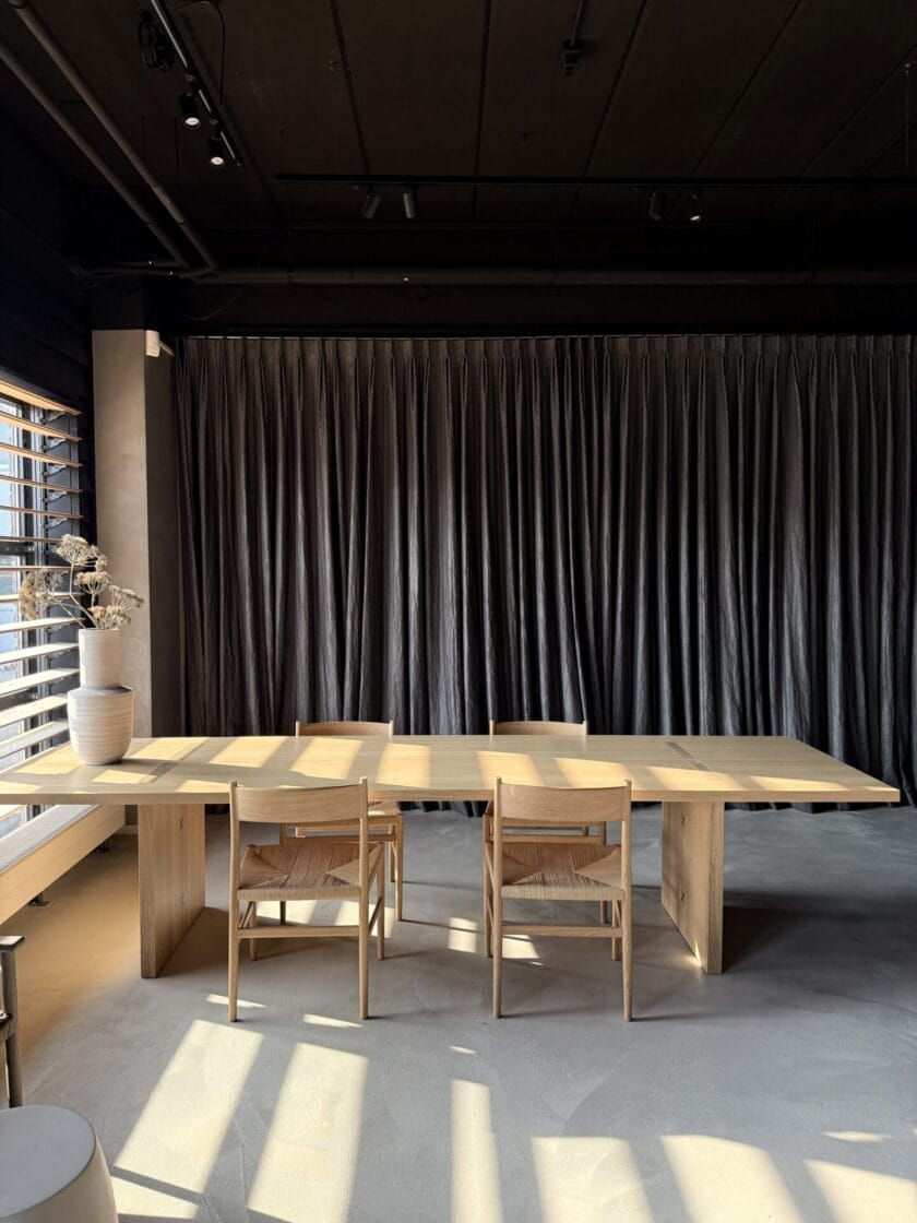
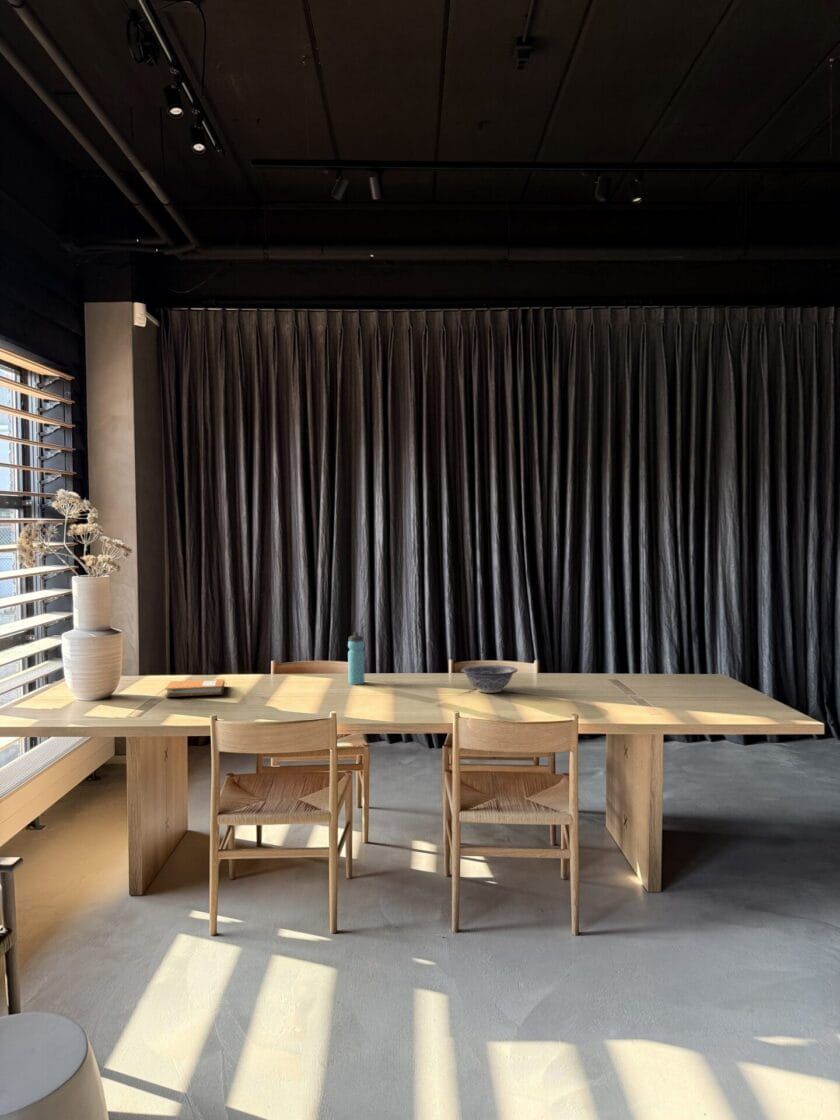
+ decorative bowl [460,664,519,694]
+ notebook [164,678,228,698]
+ water bottle [347,631,365,686]
